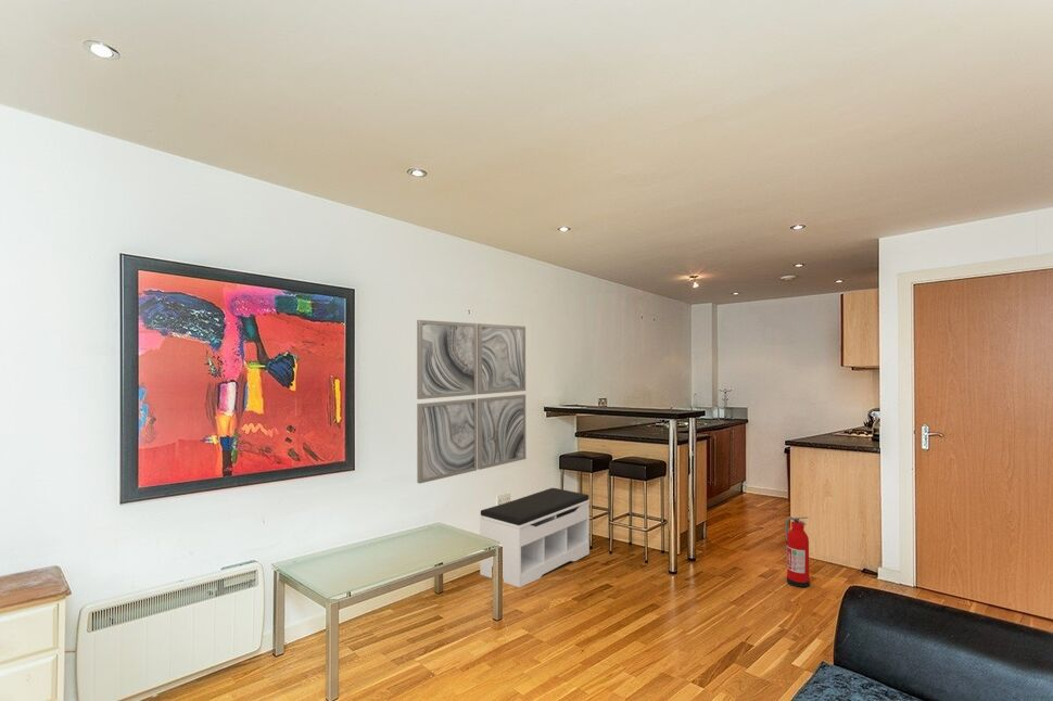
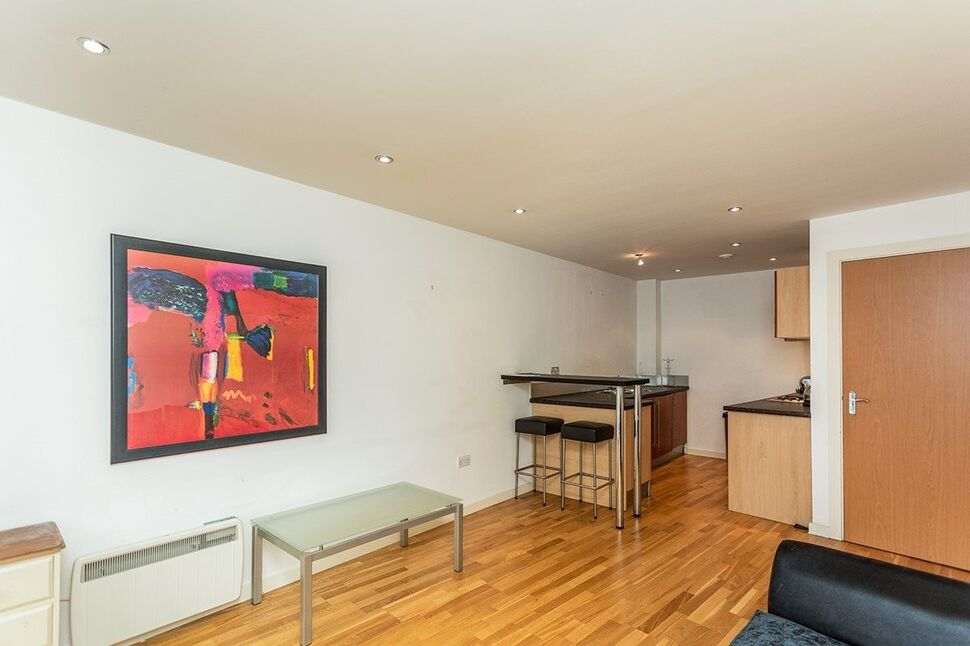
- fire extinguisher [785,515,811,588]
- bench [479,487,591,588]
- wall art [416,319,526,485]
